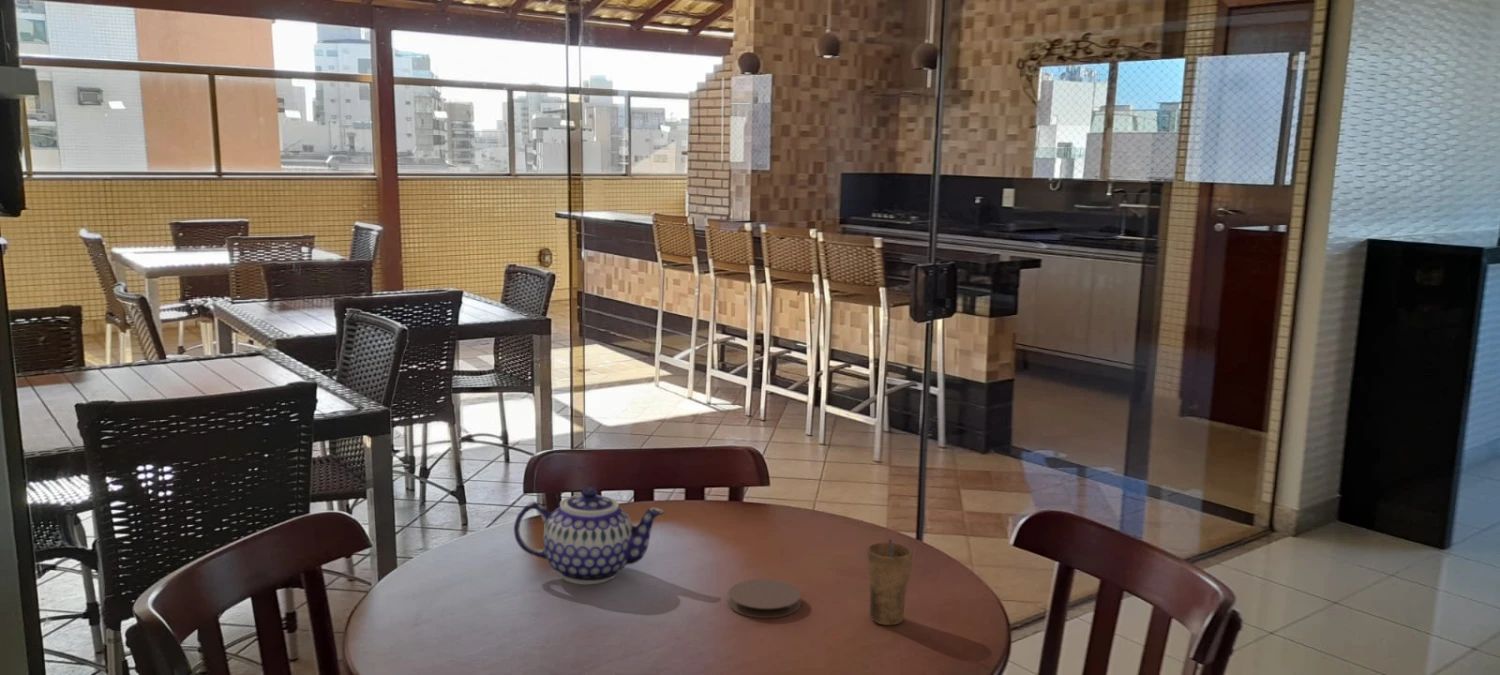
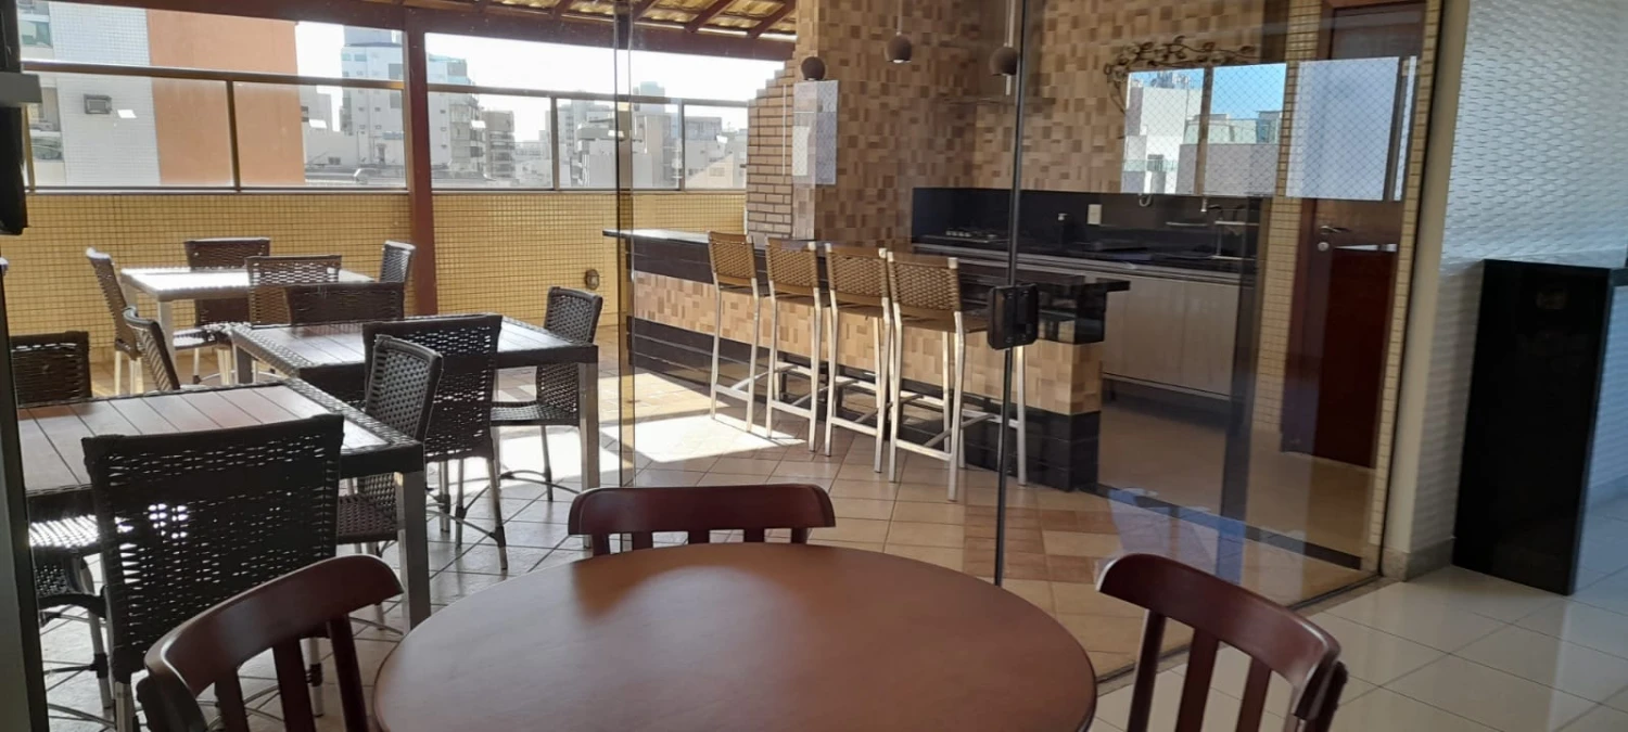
- cup [866,538,913,626]
- coaster [727,578,802,619]
- teapot [513,486,665,586]
